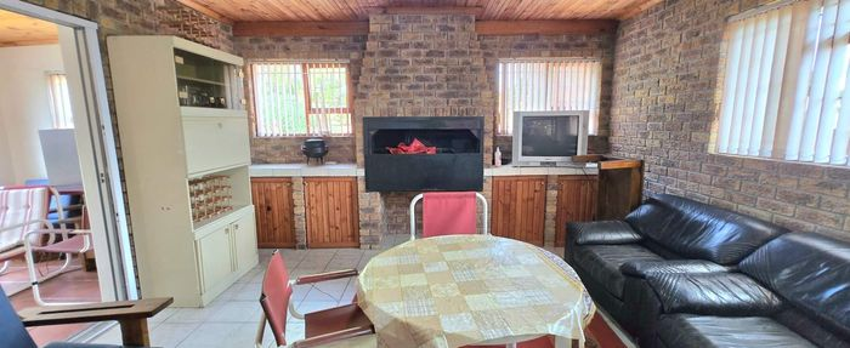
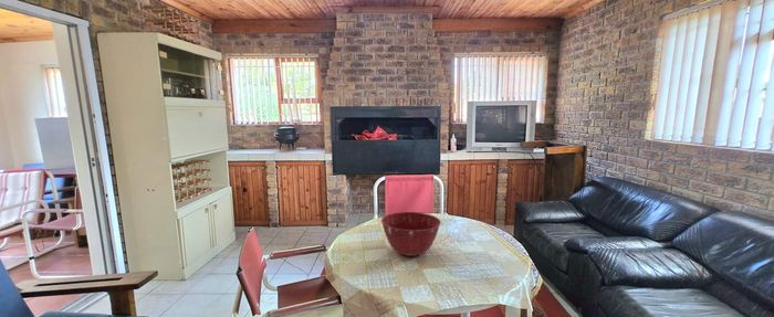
+ mixing bowl [380,211,442,257]
